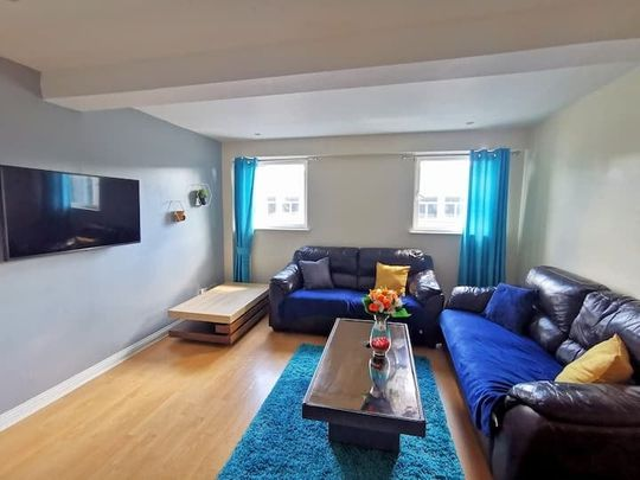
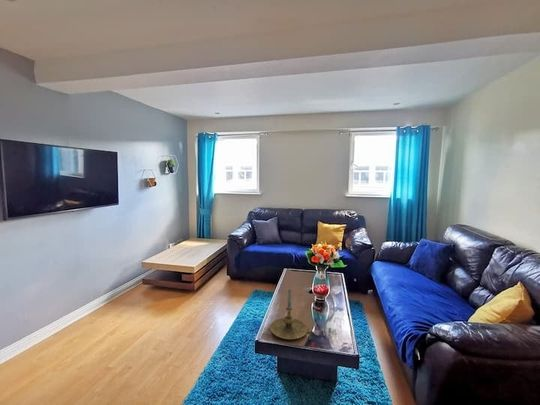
+ candle holder [269,288,308,340]
